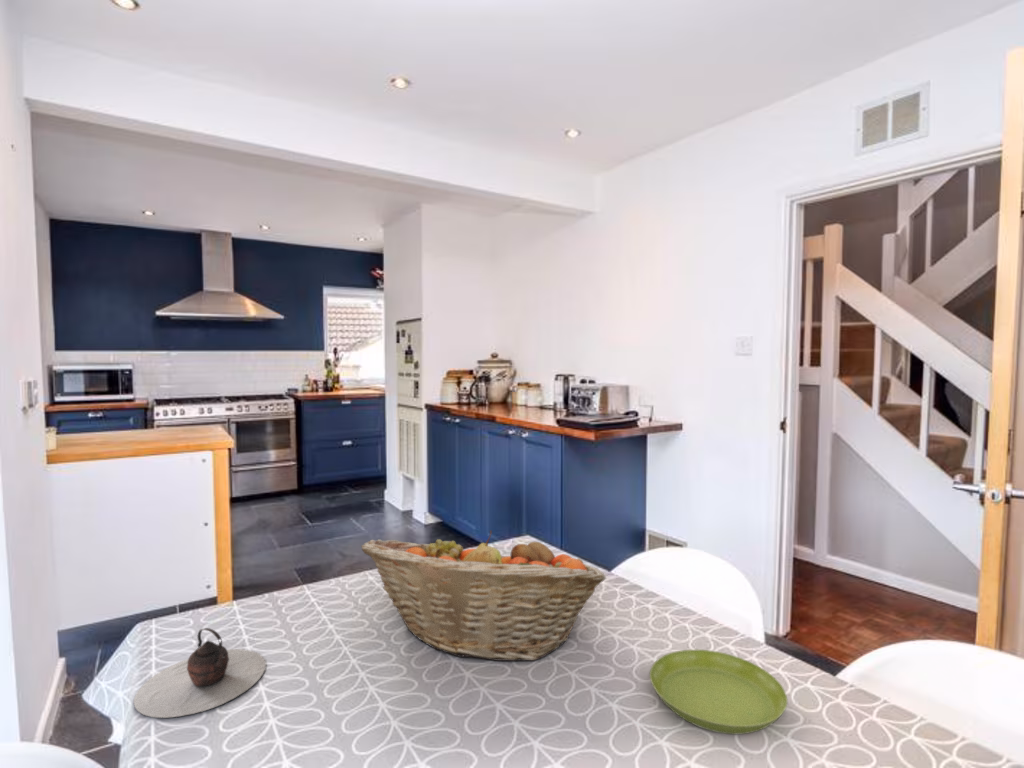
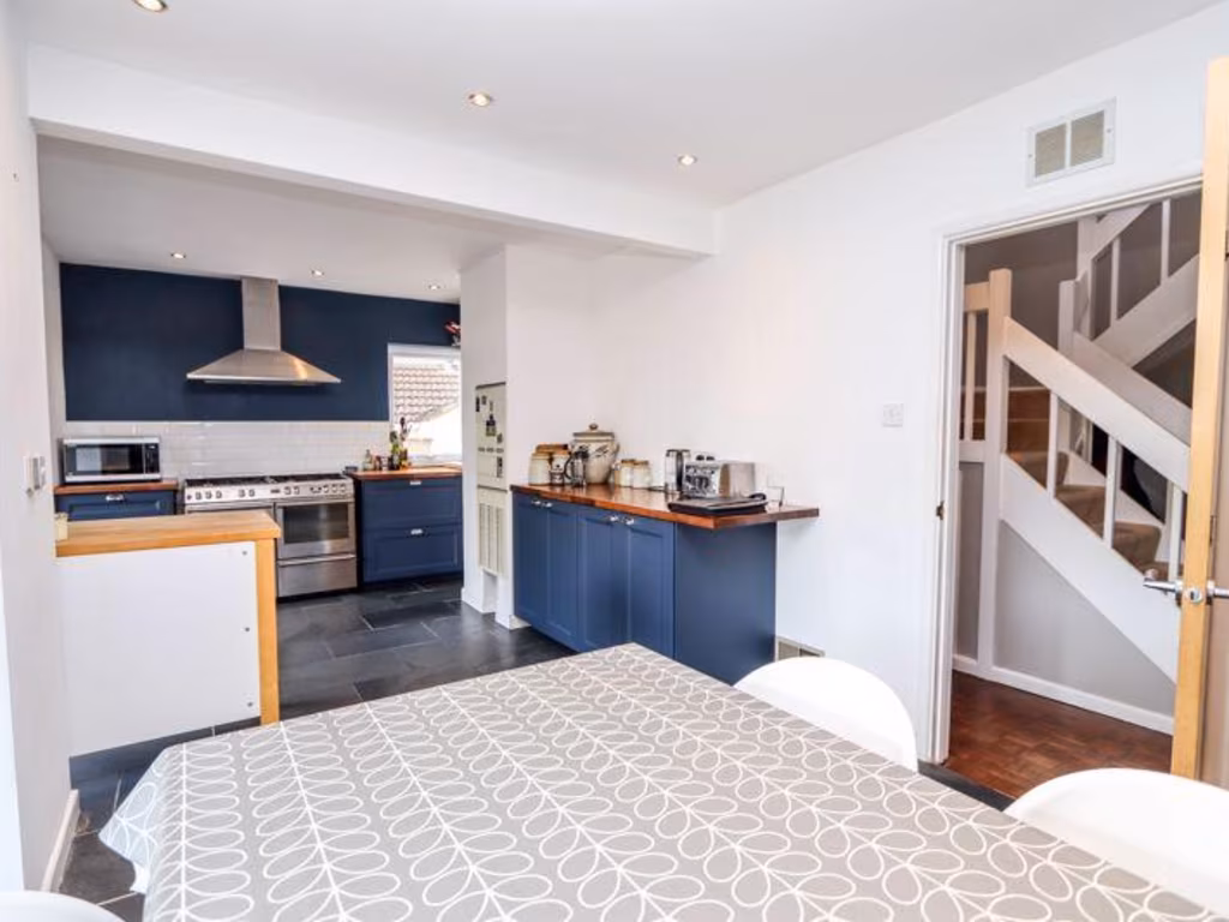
- saucer [649,649,788,735]
- fruit basket [361,529,607,662]
- teapot [133,627,267,719]
